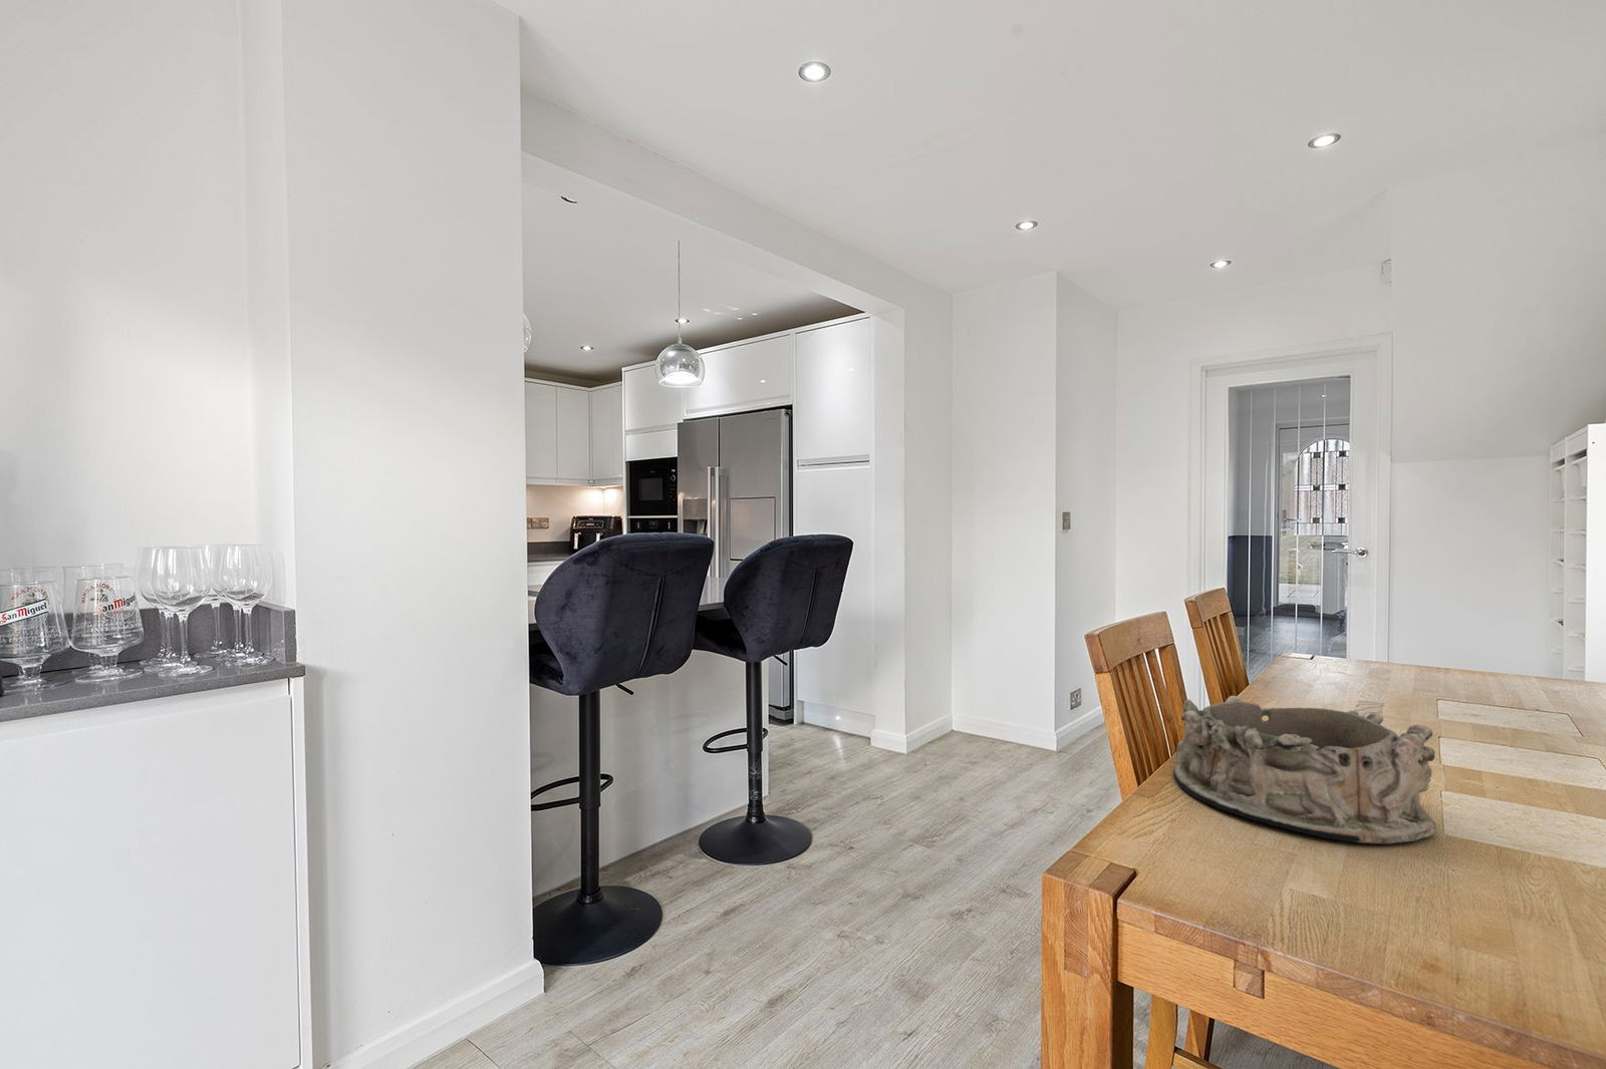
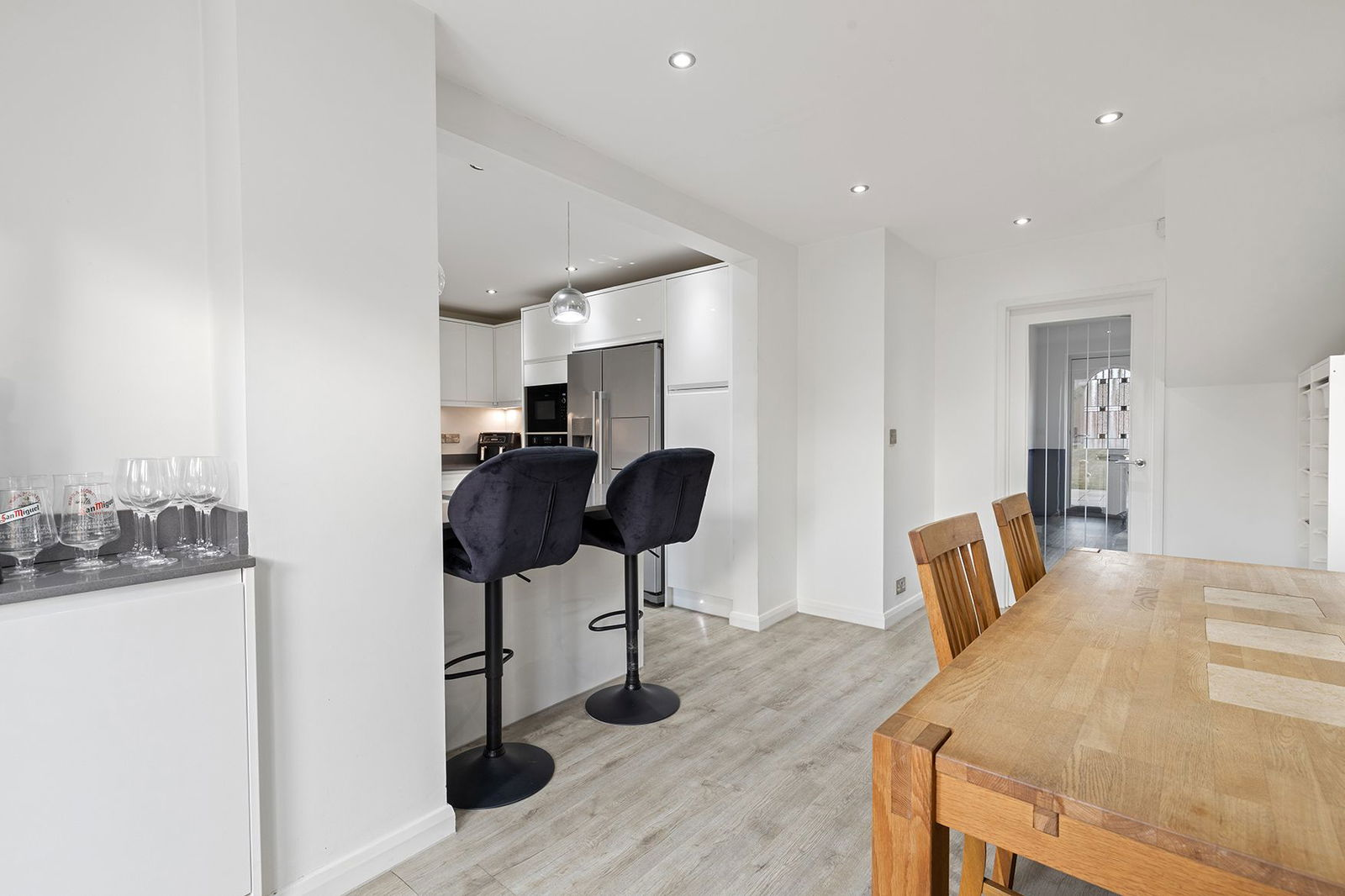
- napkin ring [1173,694,1438,845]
